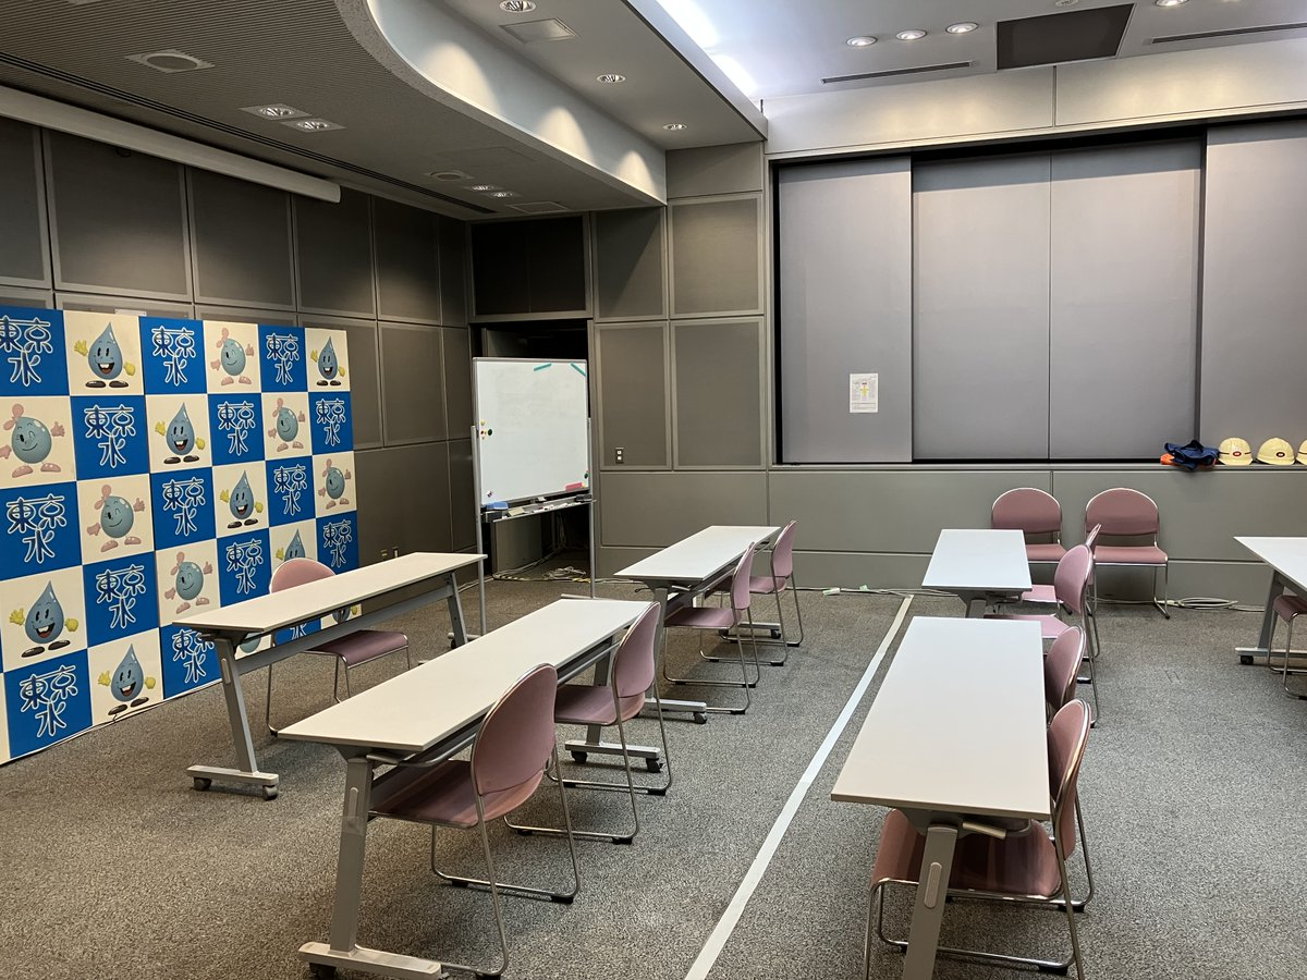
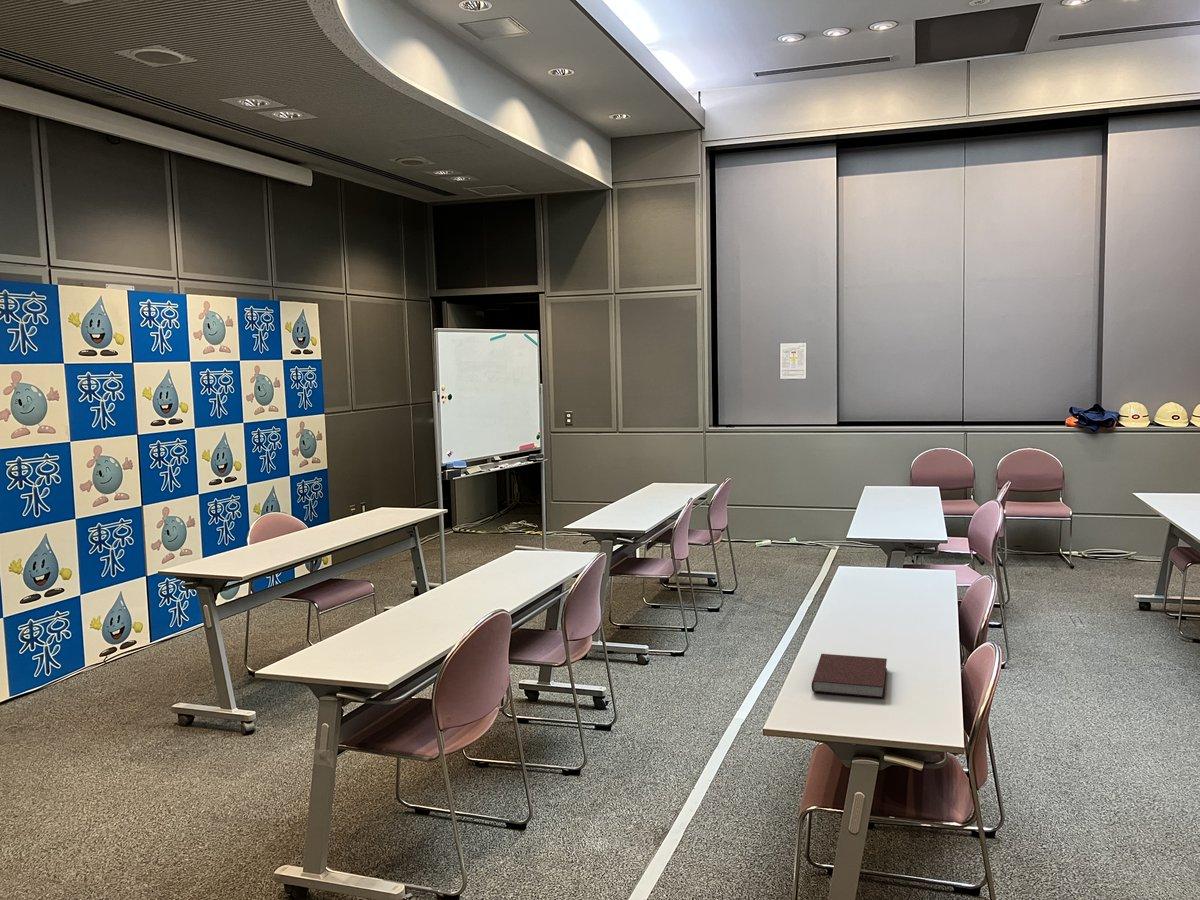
+ notebook [811,653,888,699]
